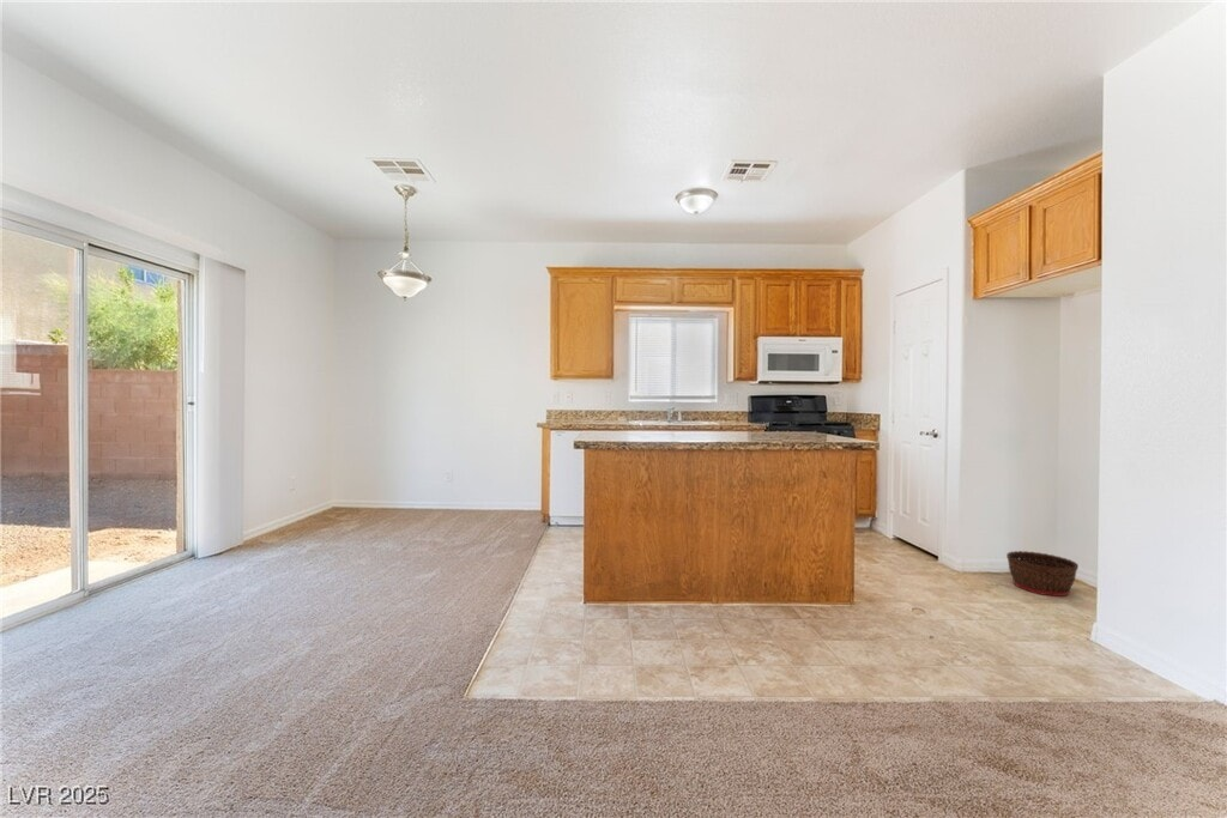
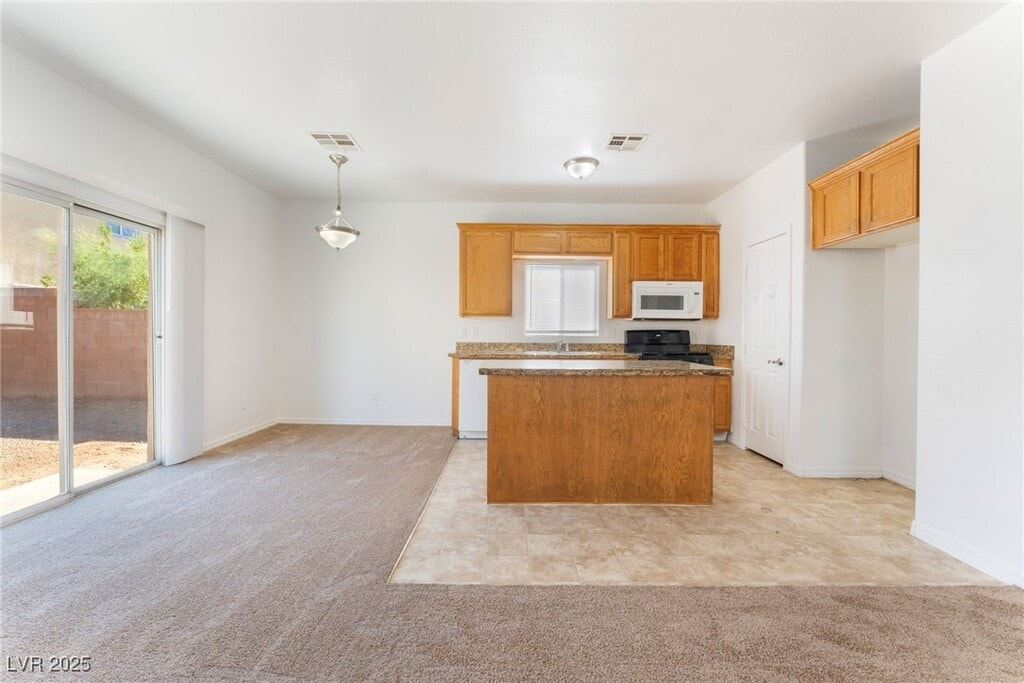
- basket [1005,550,1080,598]
